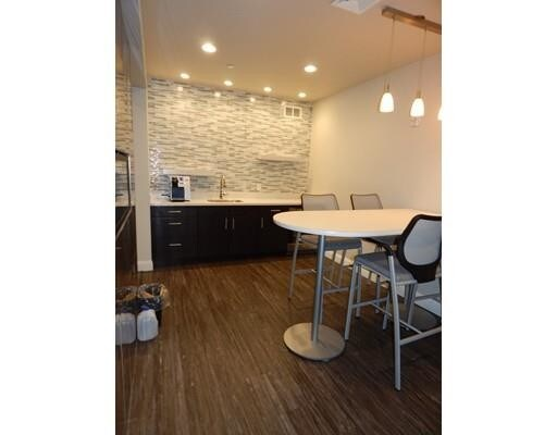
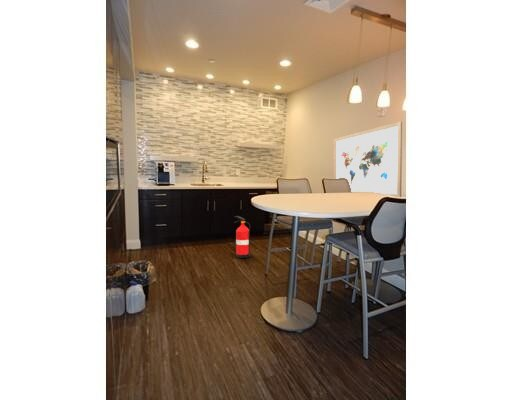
+ fire extinguisher [233,215,251,259]
+ wall art [333,120,403,198]
